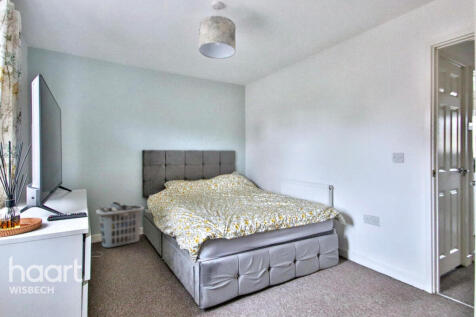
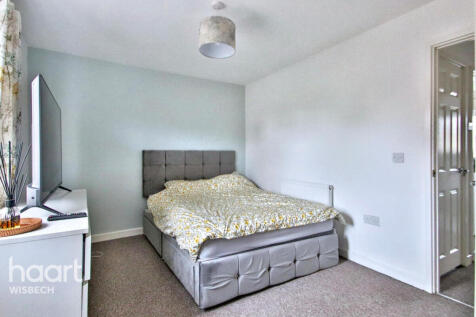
- clothes hamper [95,201,145,249]
